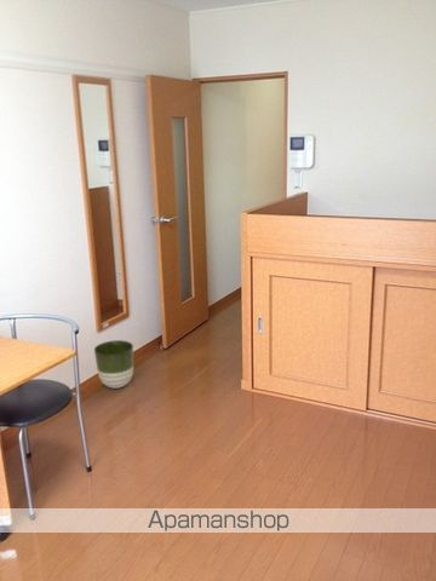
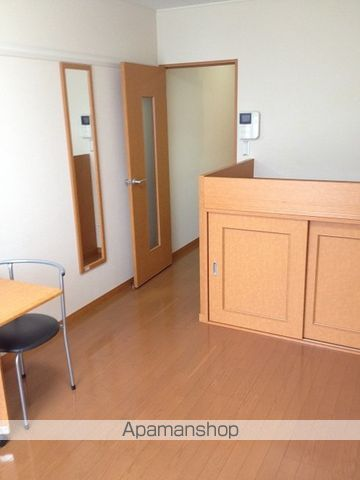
- planter [93,339,134,390]
